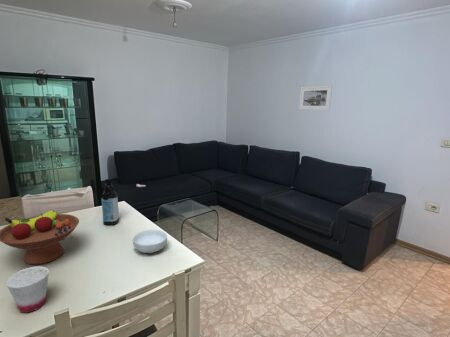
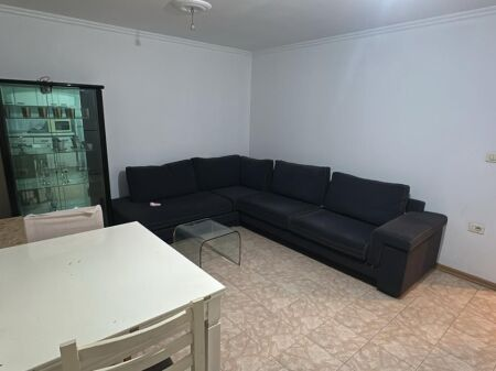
- cup [5,265,50,314]
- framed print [298,84,333,111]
- water bottle [101,178,120,226]
- fruit bowl [0,209,80,266]
- cereal bowl [132,229,168,254]
